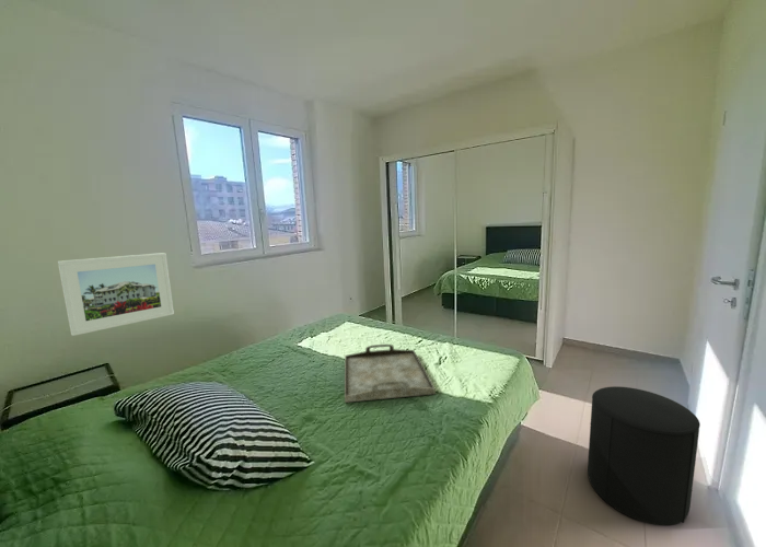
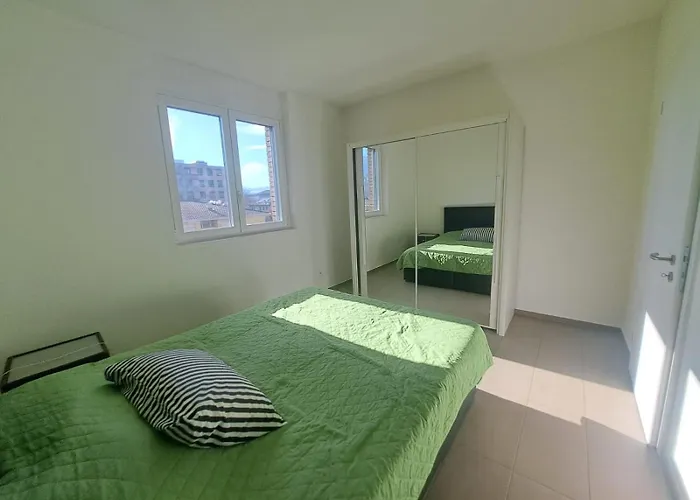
- serving tray [344,344,437,404]
- stool [587,385,701,527]
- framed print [57,252,175,337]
